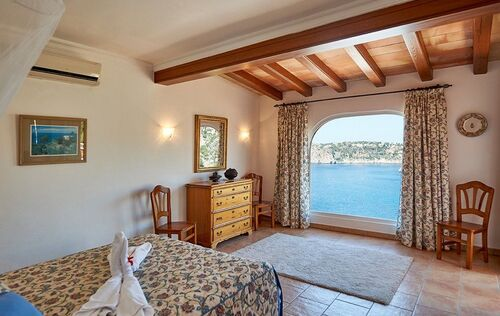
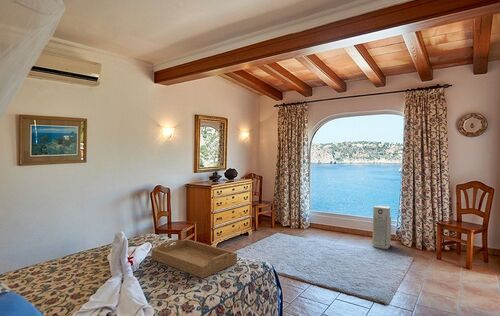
+ serving tray [151,238,238,279]
+ air purifier [371,205,392,250]
